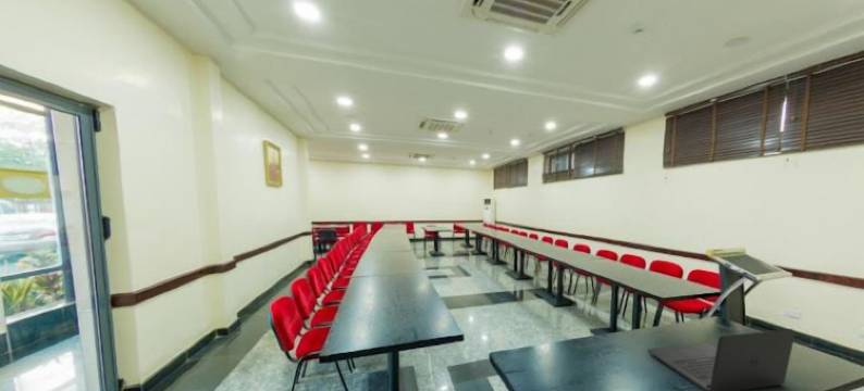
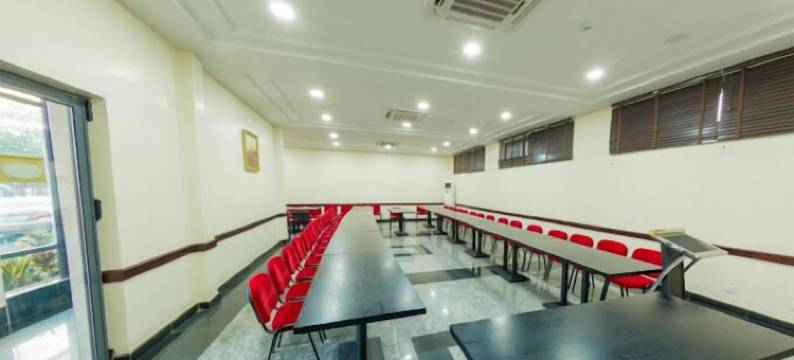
- laptop [646,328,797,391]
